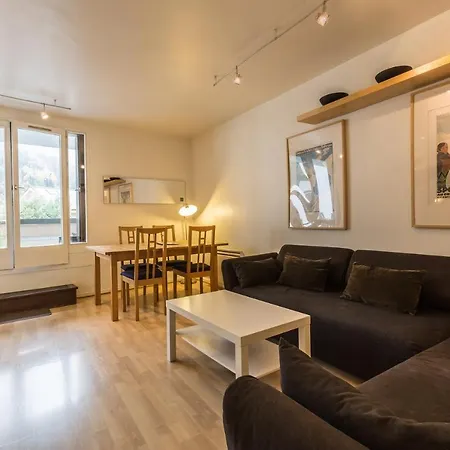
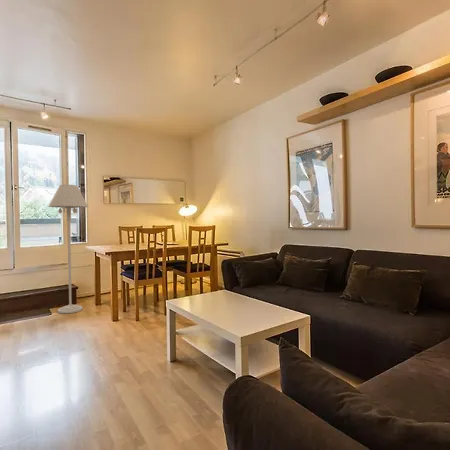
+ floor lamp [47,184,89,315]
